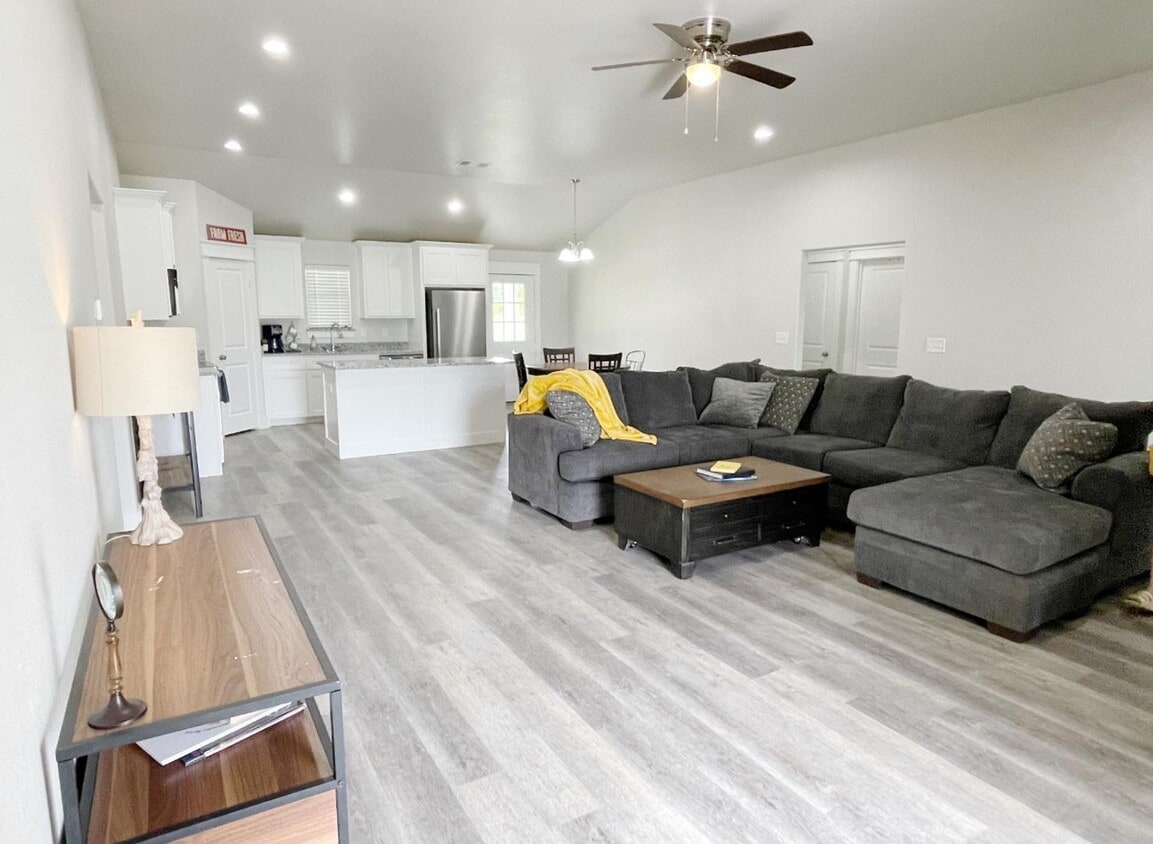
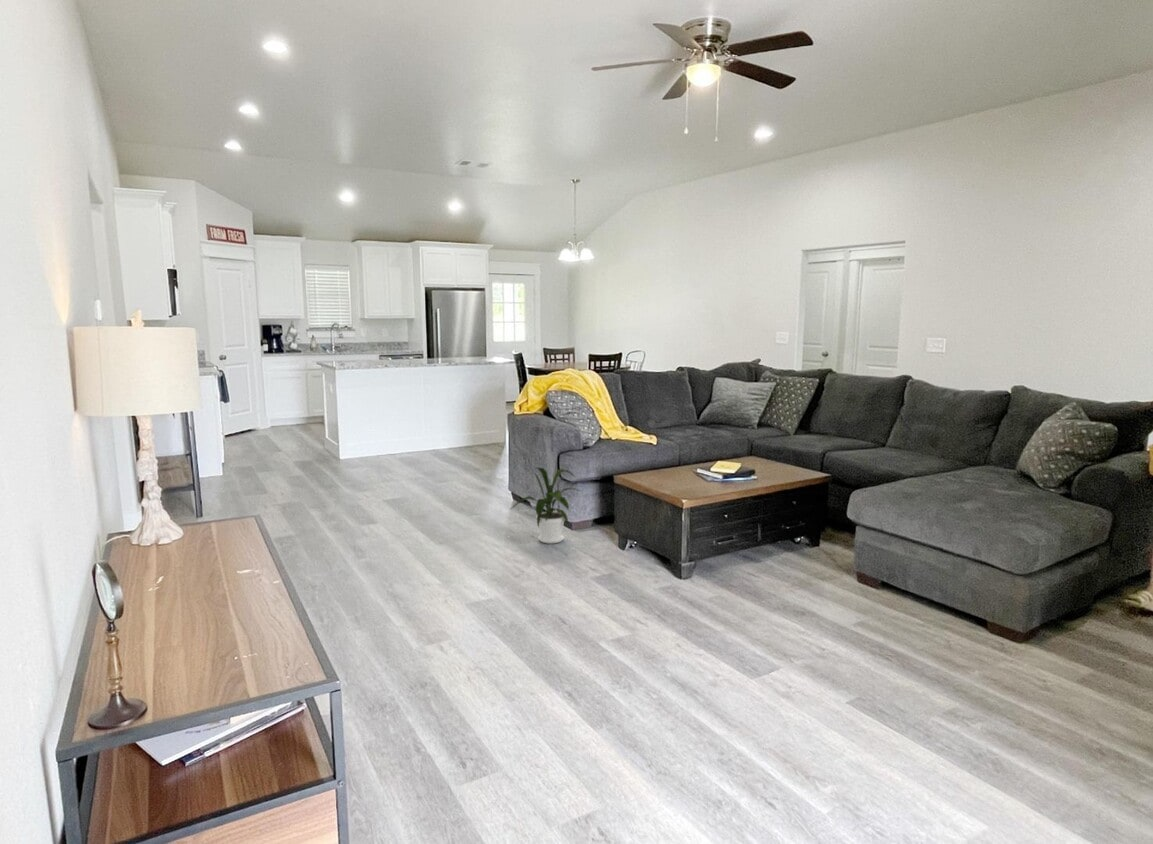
+ house plant [510,467,582,545]
